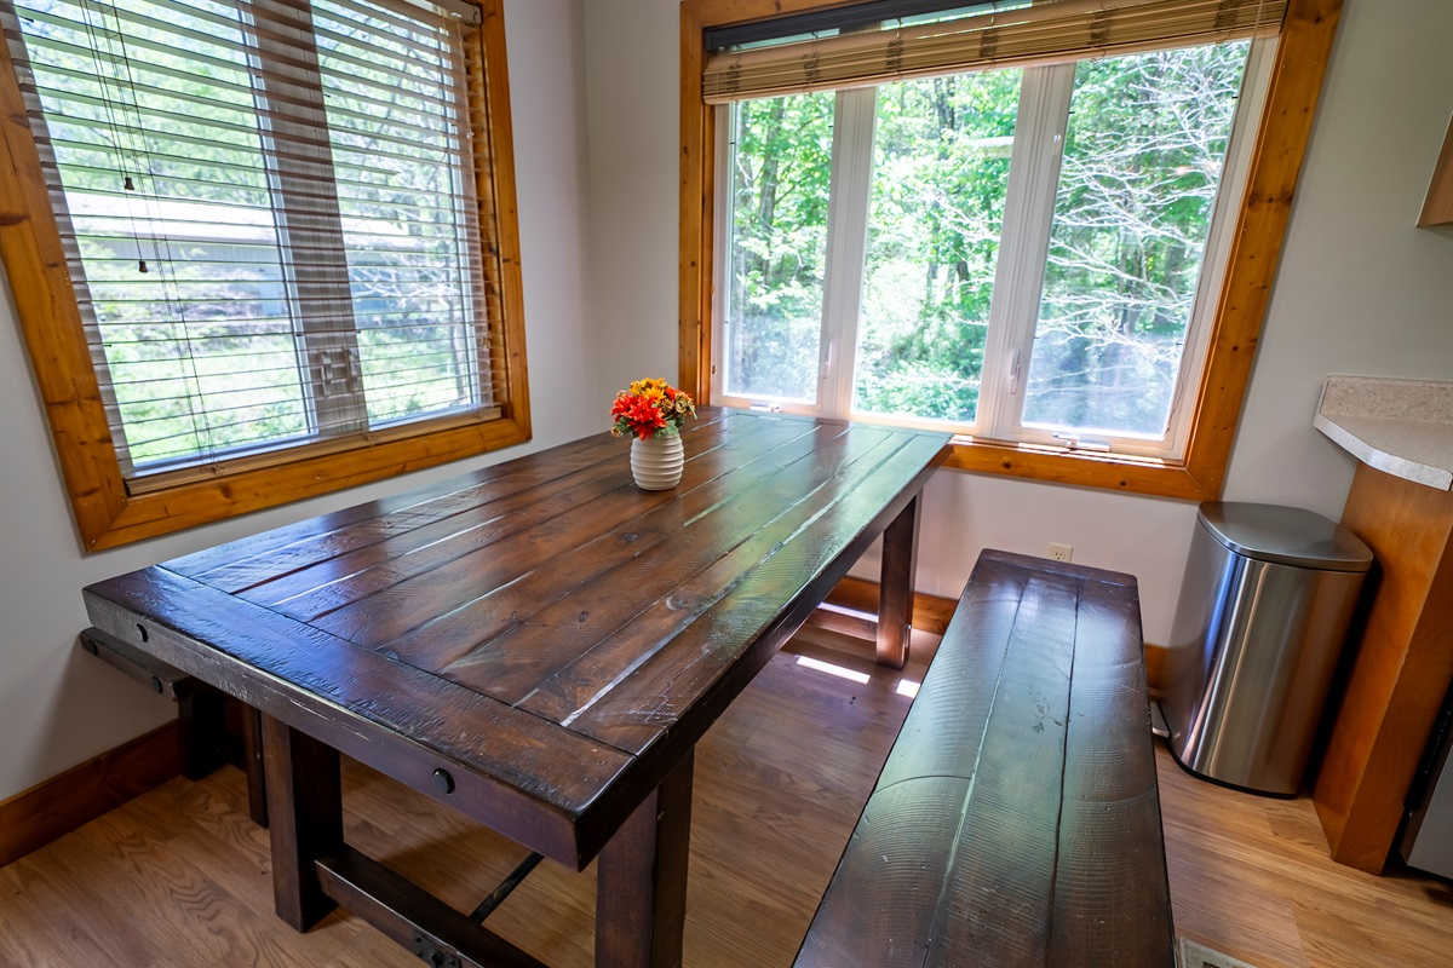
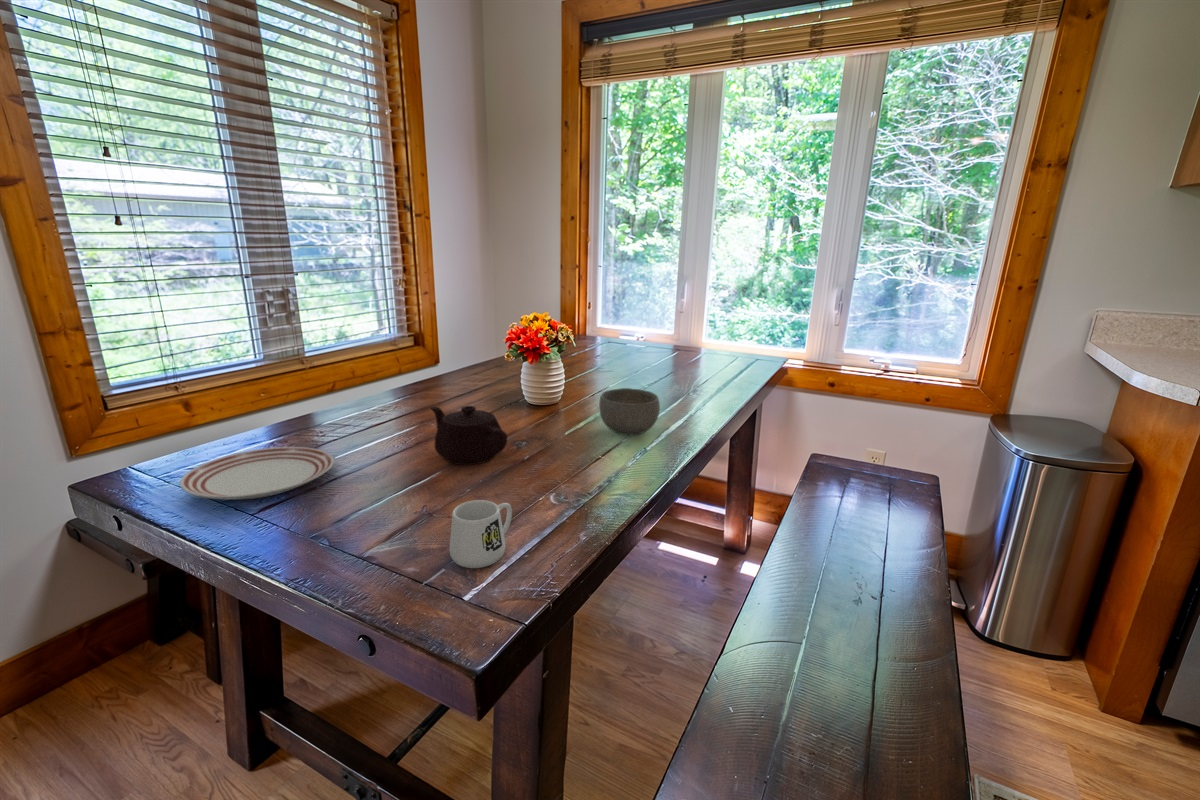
+ teapot [430,405,508,466]
+ mug [449,499,513,569]
+ dinner plate [179,446,335,501]
+ bowl [598,387,661,436]
